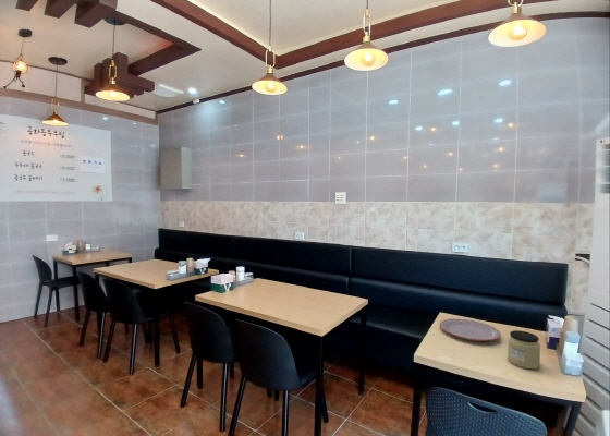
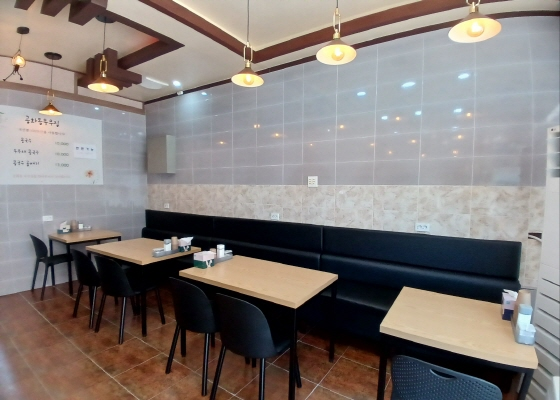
- jar [507,329,541,370]
- plate [439,318,502,342]
